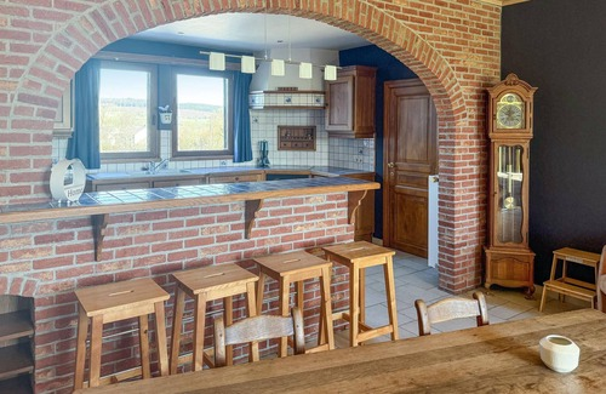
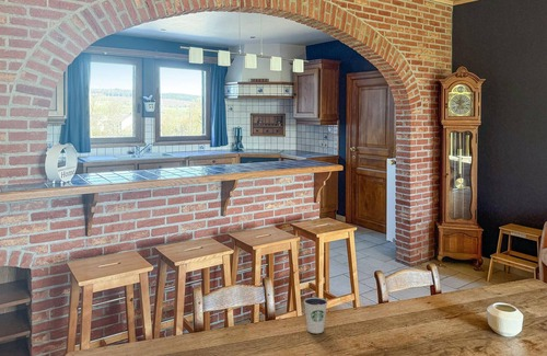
+ dixie cup [303,297,328,334]
